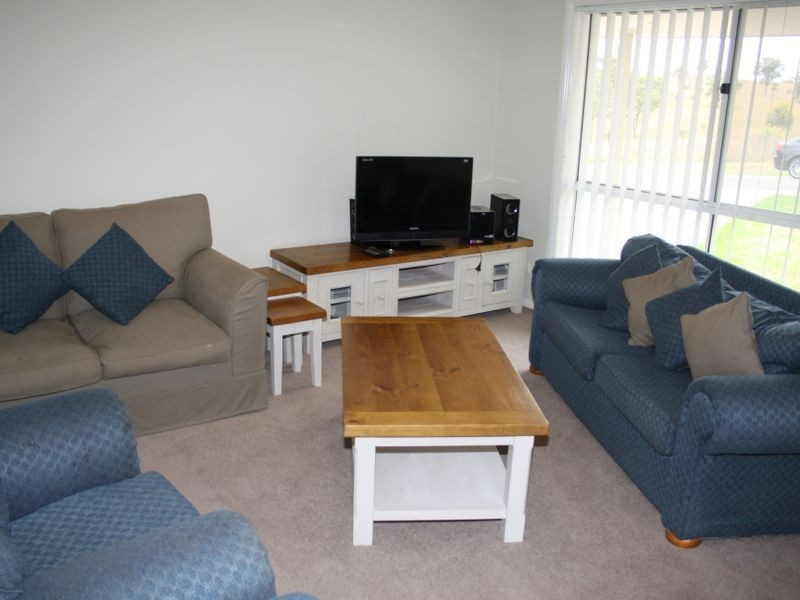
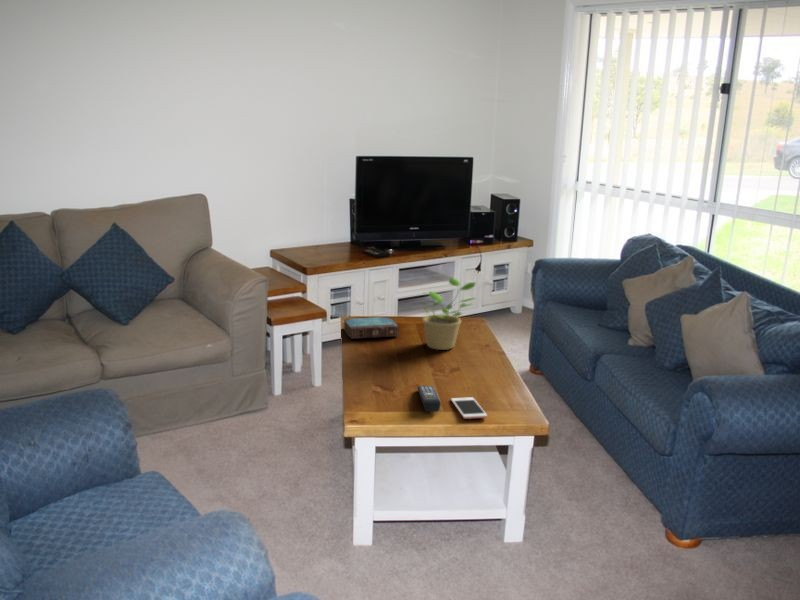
+ book [342,316,400,340]
+ remote control [416,385,442,413]
+ potted plant [419,277,477,351]
+ cell phone [450,396,488,420]
